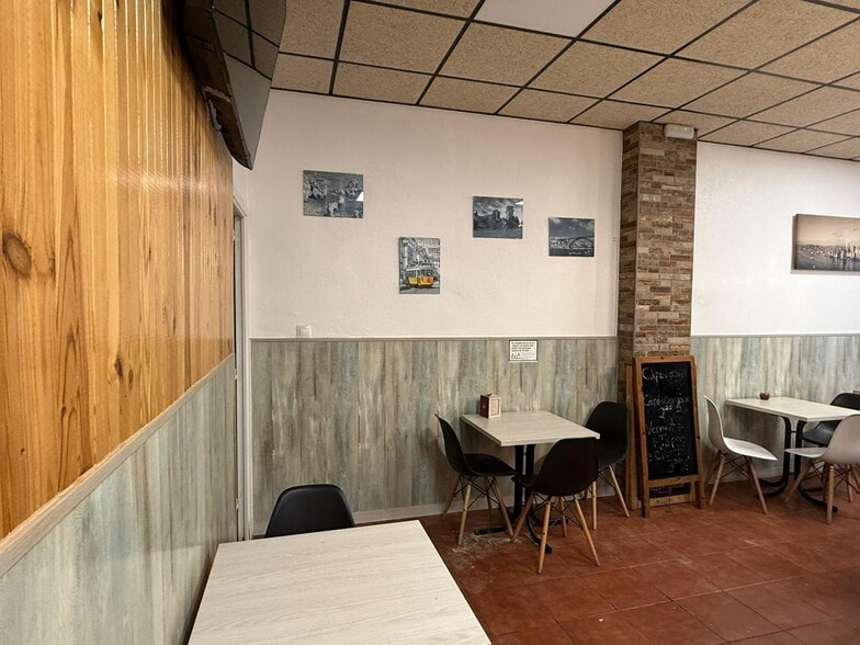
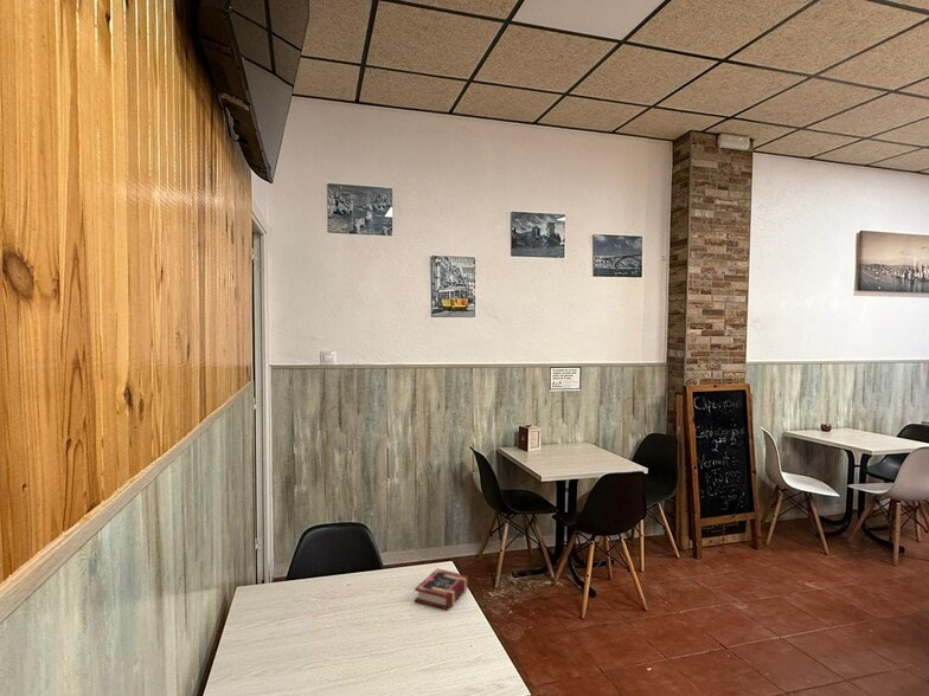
+ book [414,568,469,611]
